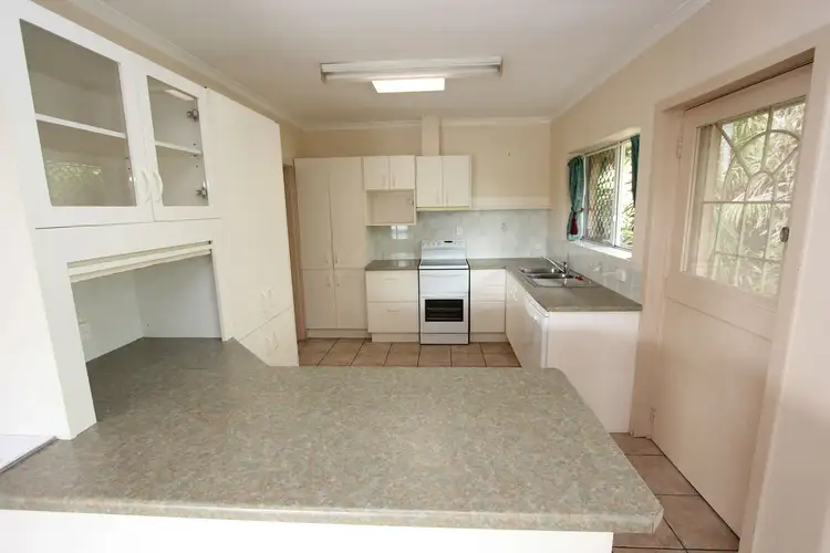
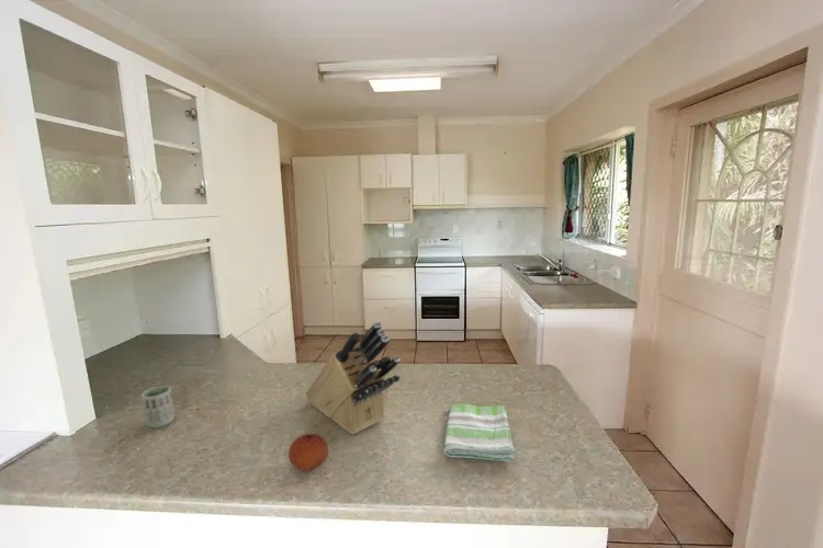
+ dish towel [442,402,516,464]
+ fruit [288,433,329,472]
+ knife block [305,320,402,435]
+ cup [140,385,176,430]
